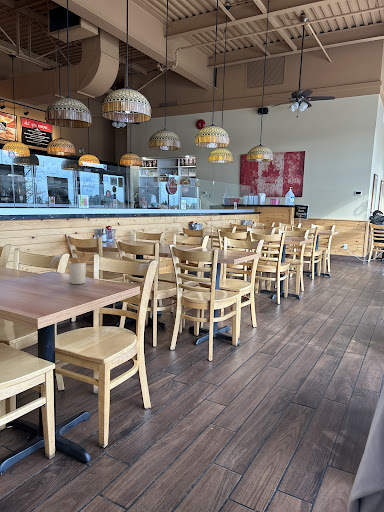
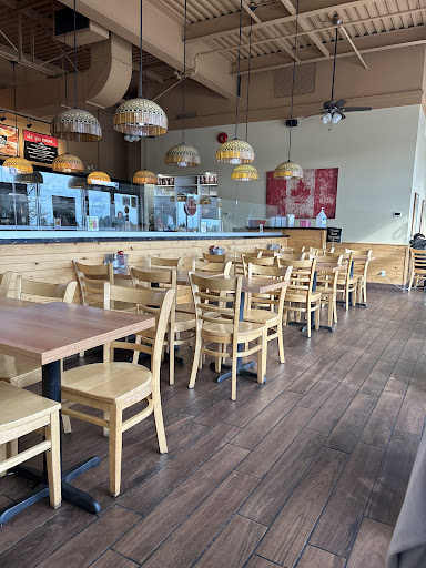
- utensil holder [68,250,95,285]
